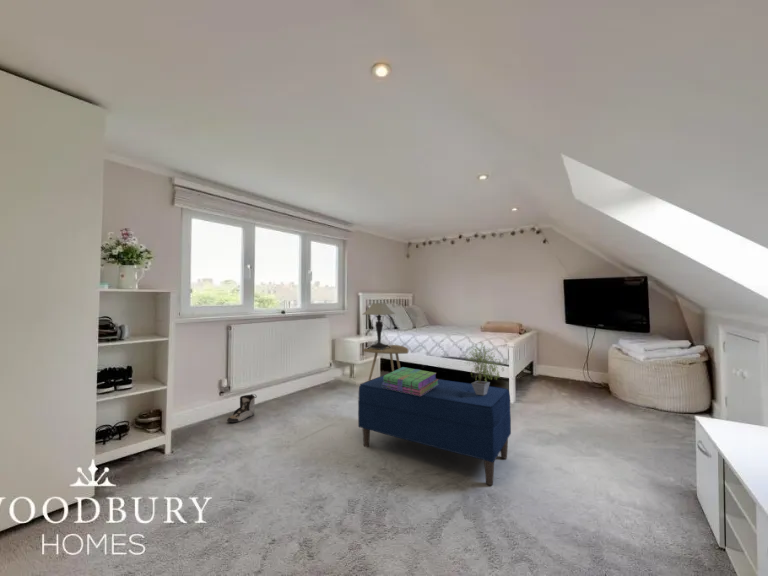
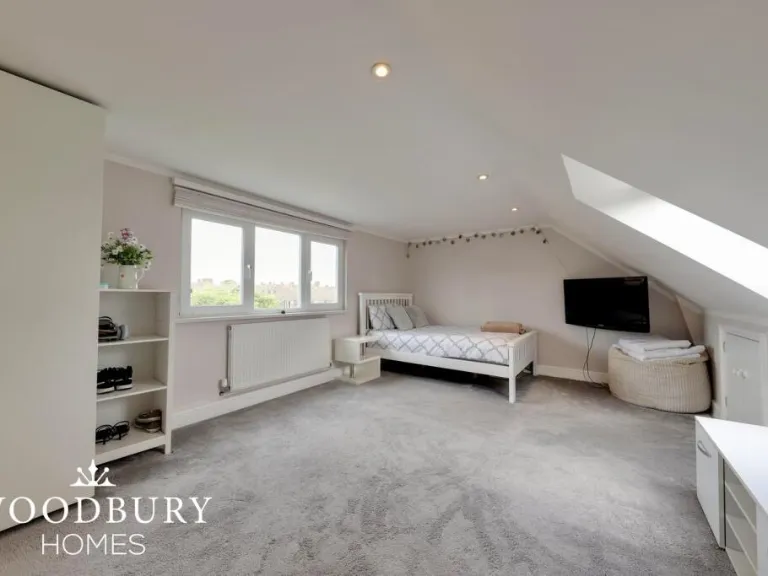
- table lamp [362,303,396,350]
- bench [357,375,512,486]
- stack of books [382,366,439,396]
- side table [362,344,409,381]
- shoe [226,393,258,423]
- potted plant [464,341,505,395]
